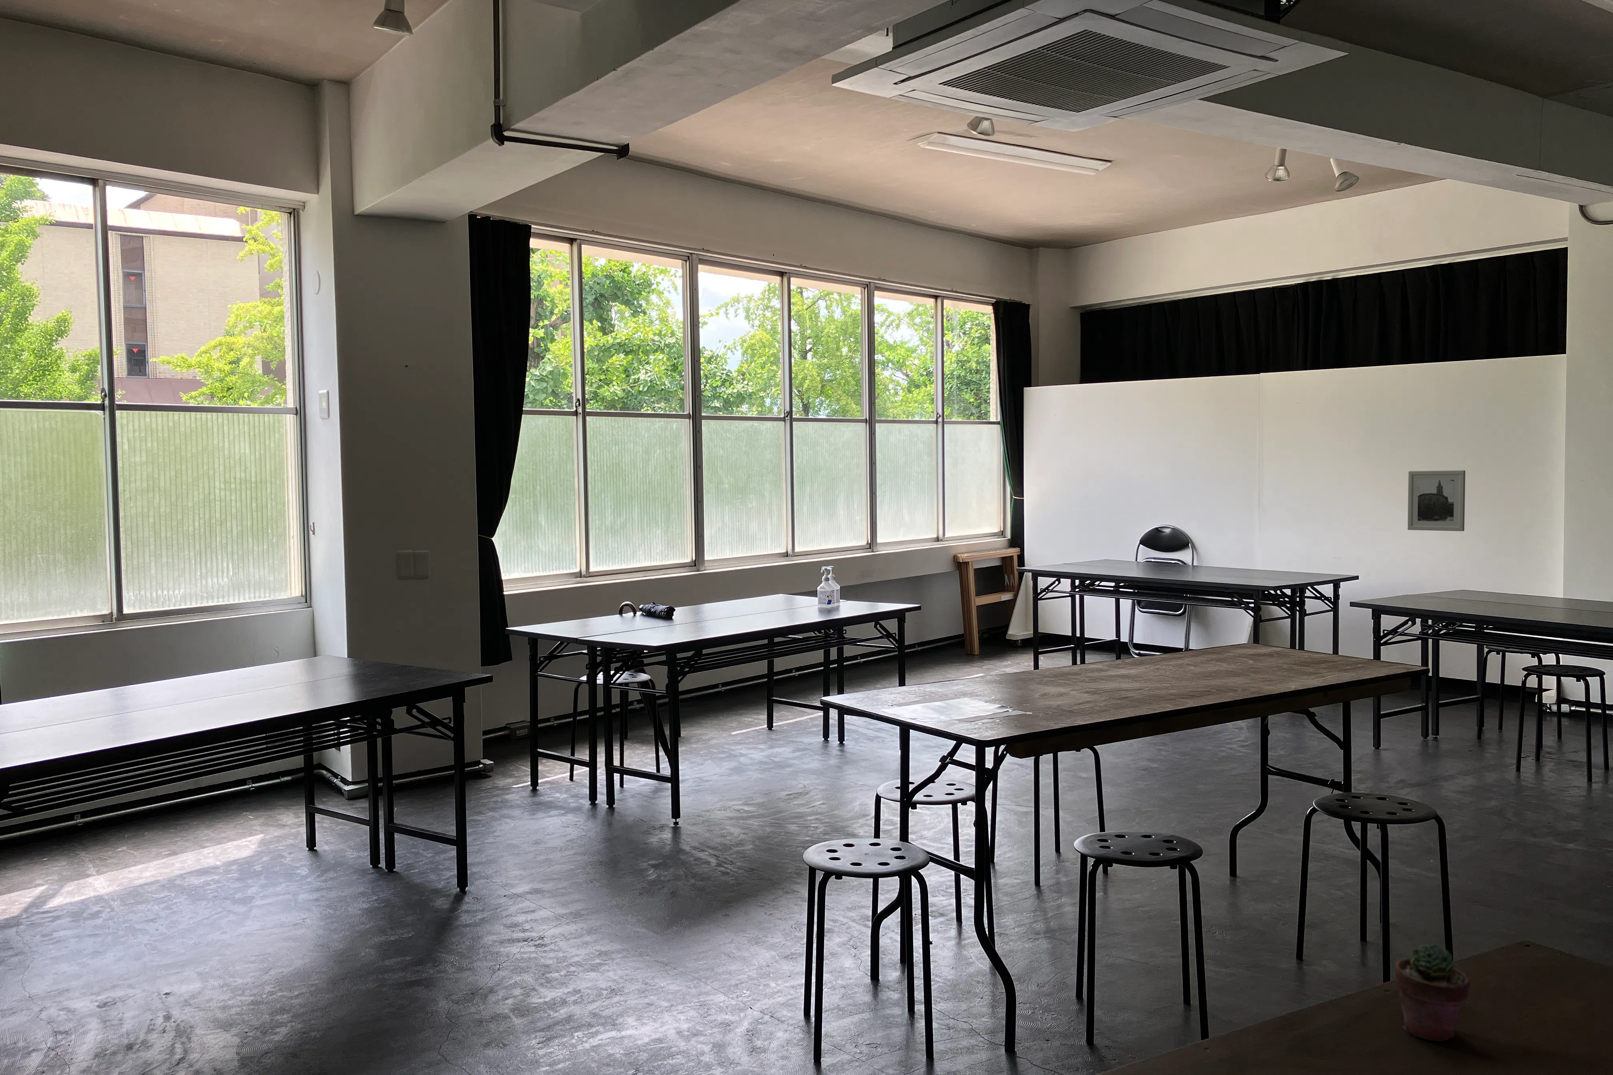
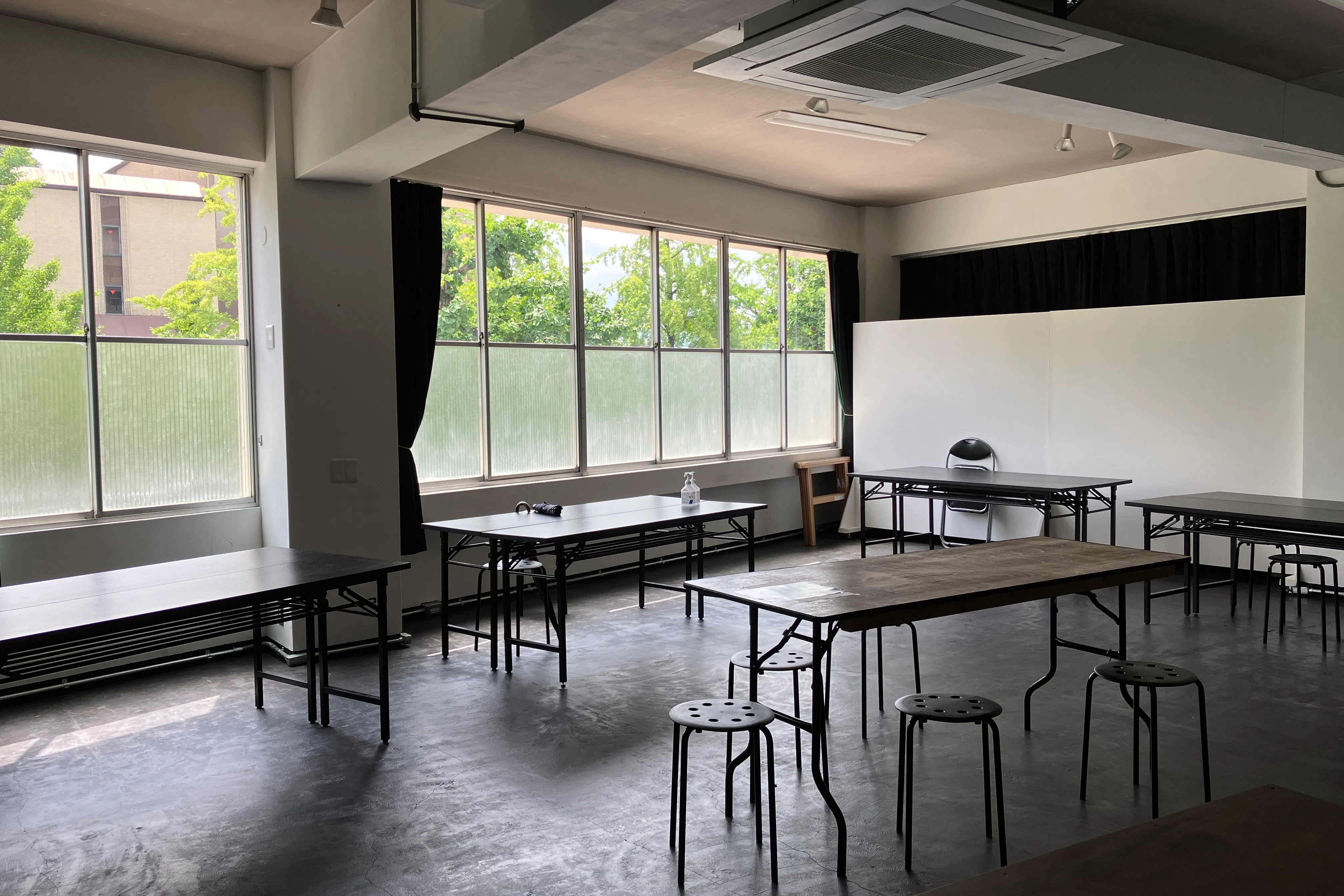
- potted succulent [1395,944,1470,1041]
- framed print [1408,470,1465,532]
